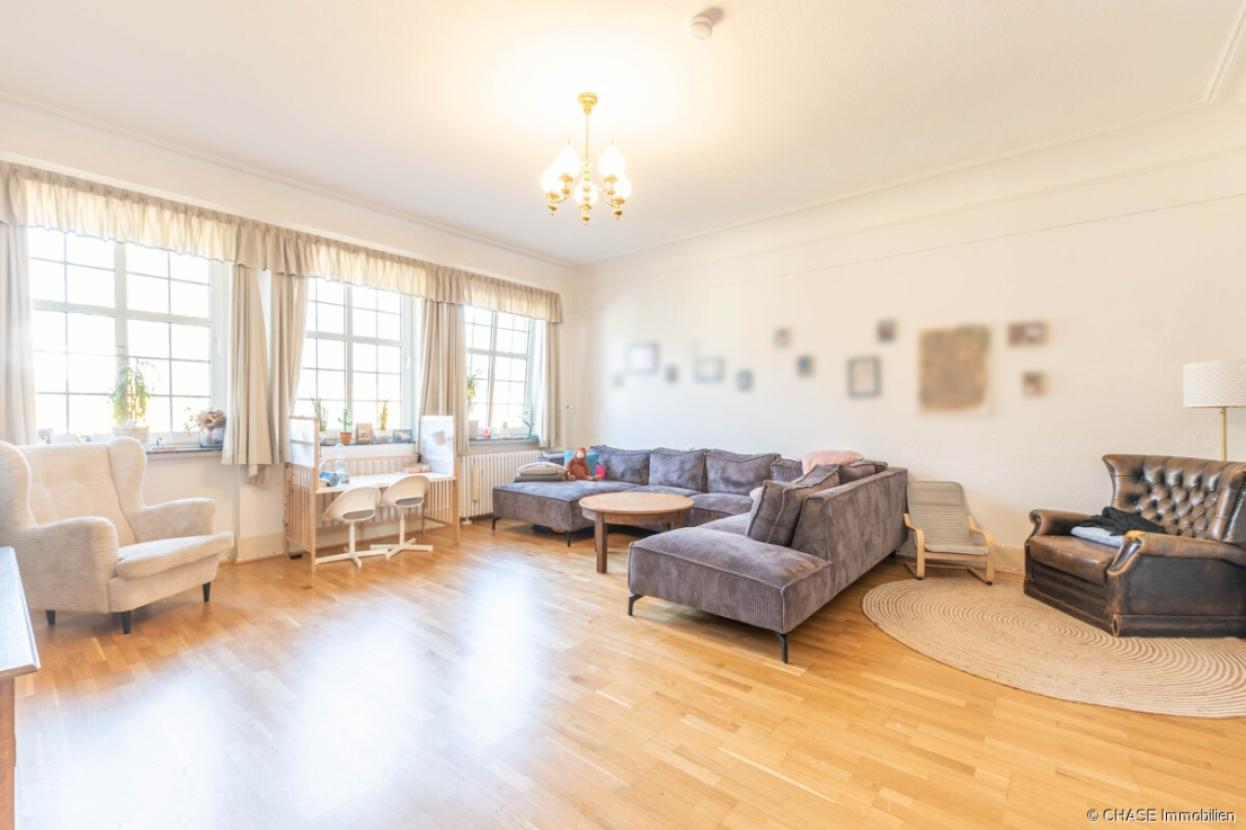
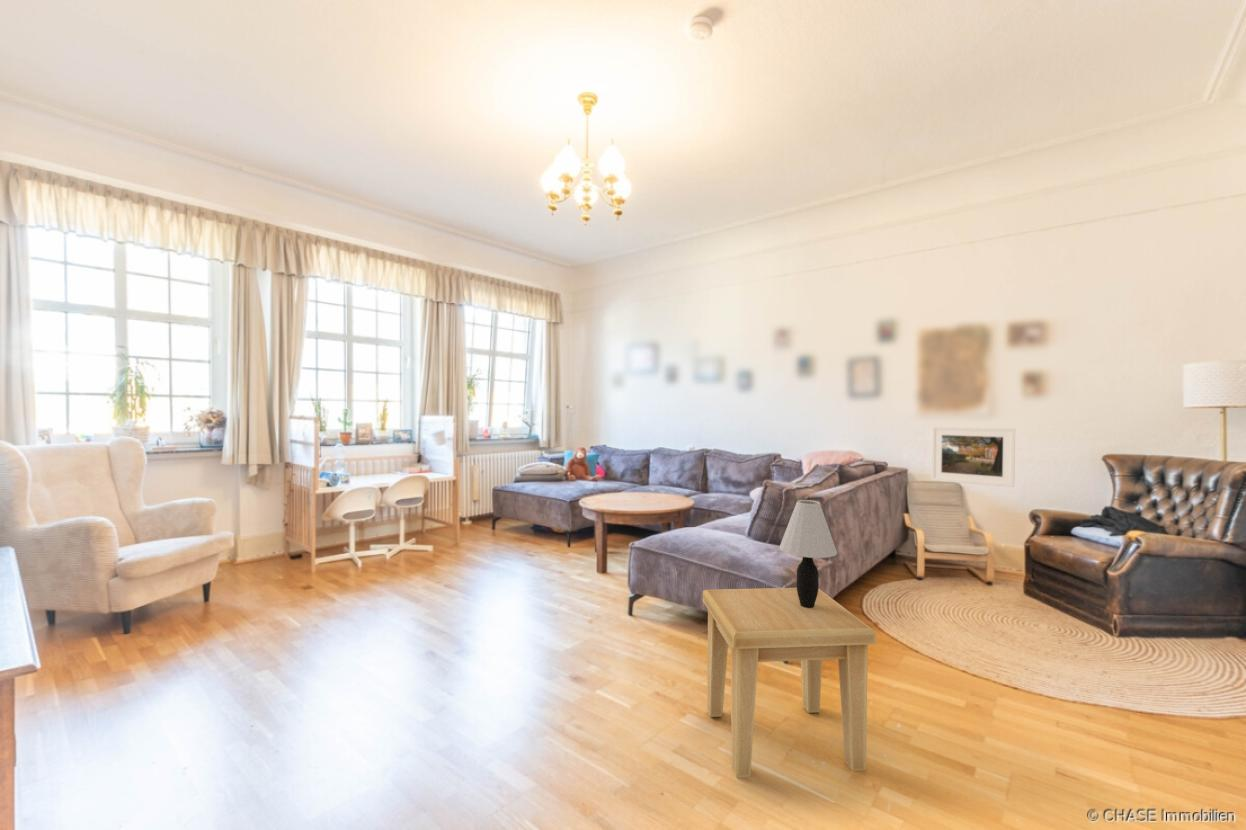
+ side table [702,587,877,779]
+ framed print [930,425,1016,488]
+ table lamp [779,499,838,608]
